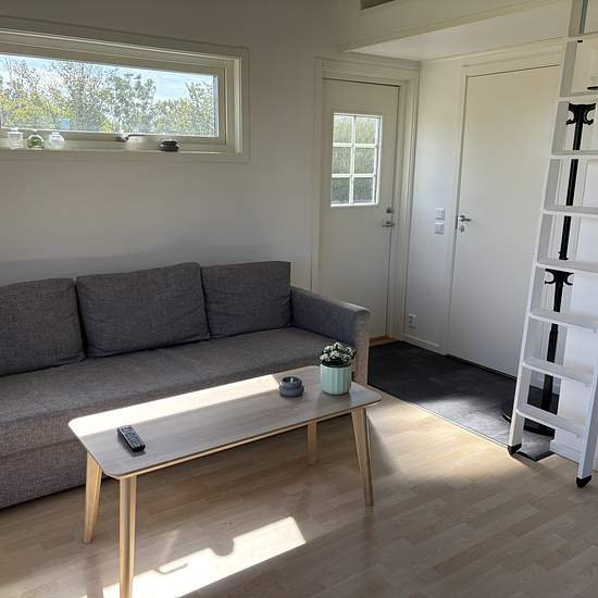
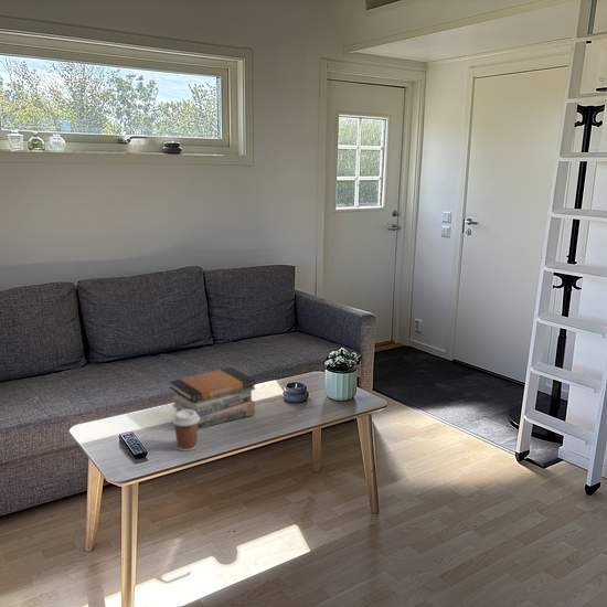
+ book stack [168,366,256,430]
+ coffee cup [171,409,200,452]
